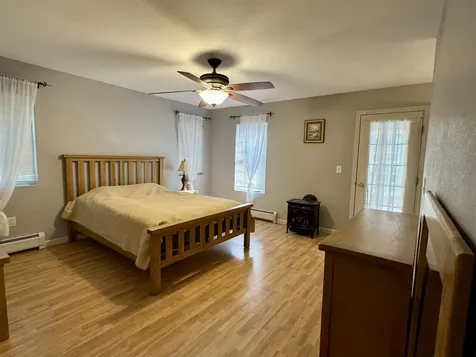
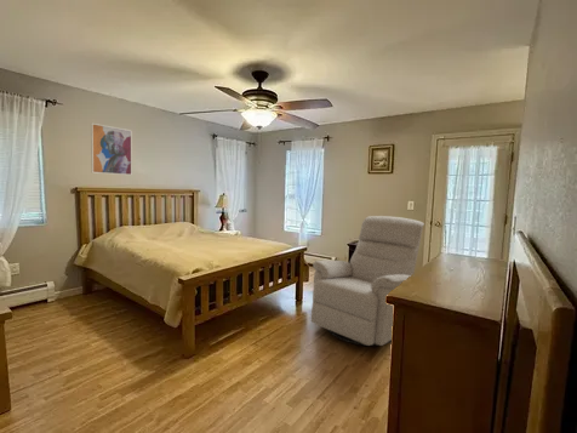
+ wall art [90,123,133,176]
+ chair [310,215,425,347]
